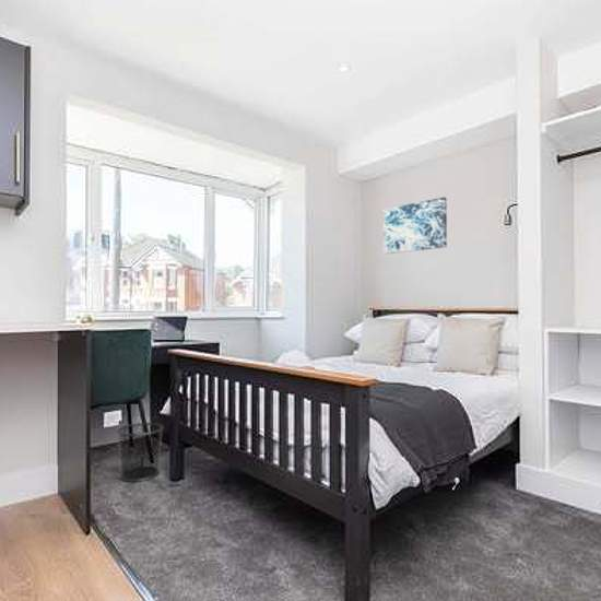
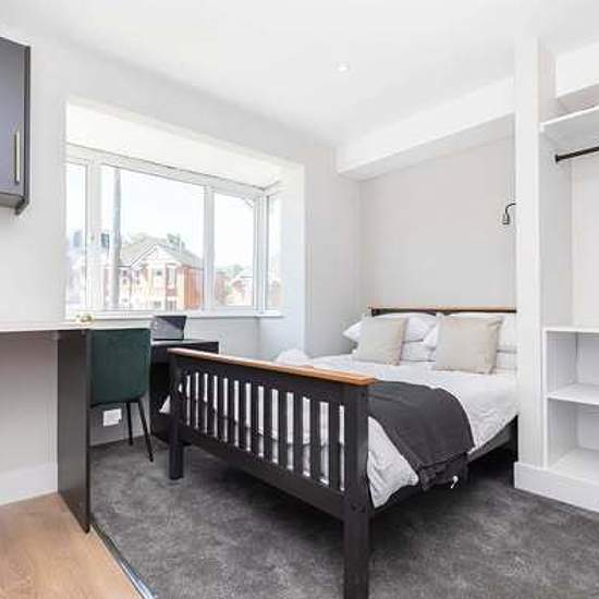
- wall art [382,196,448,255]
- waste bin [116,422,164,483]
